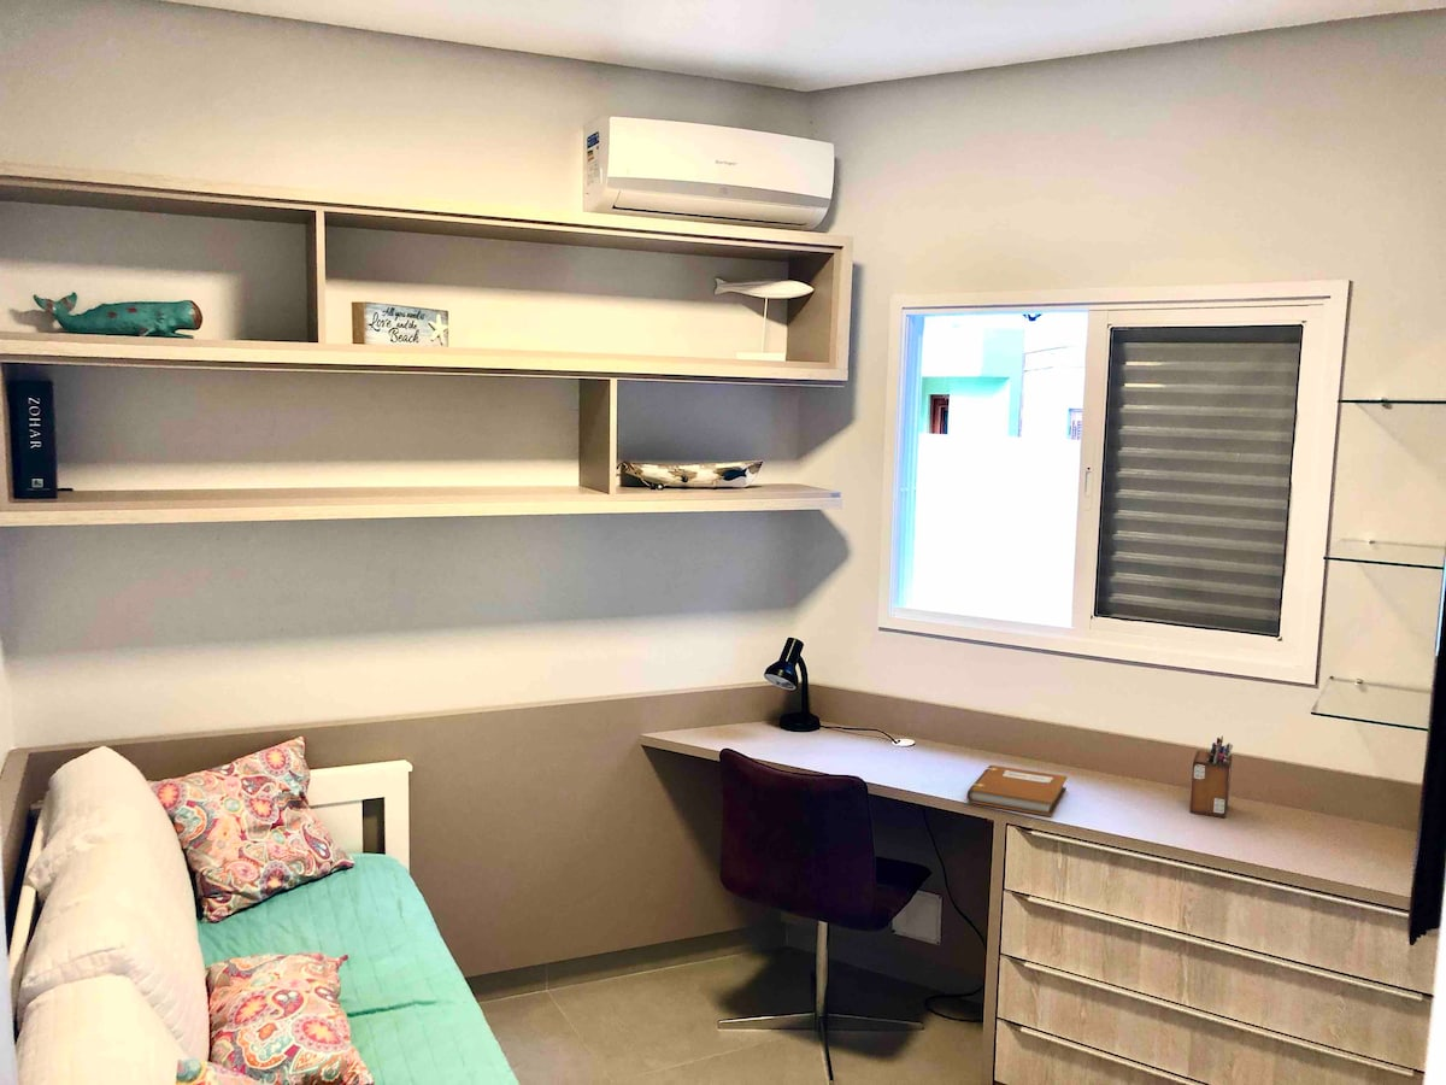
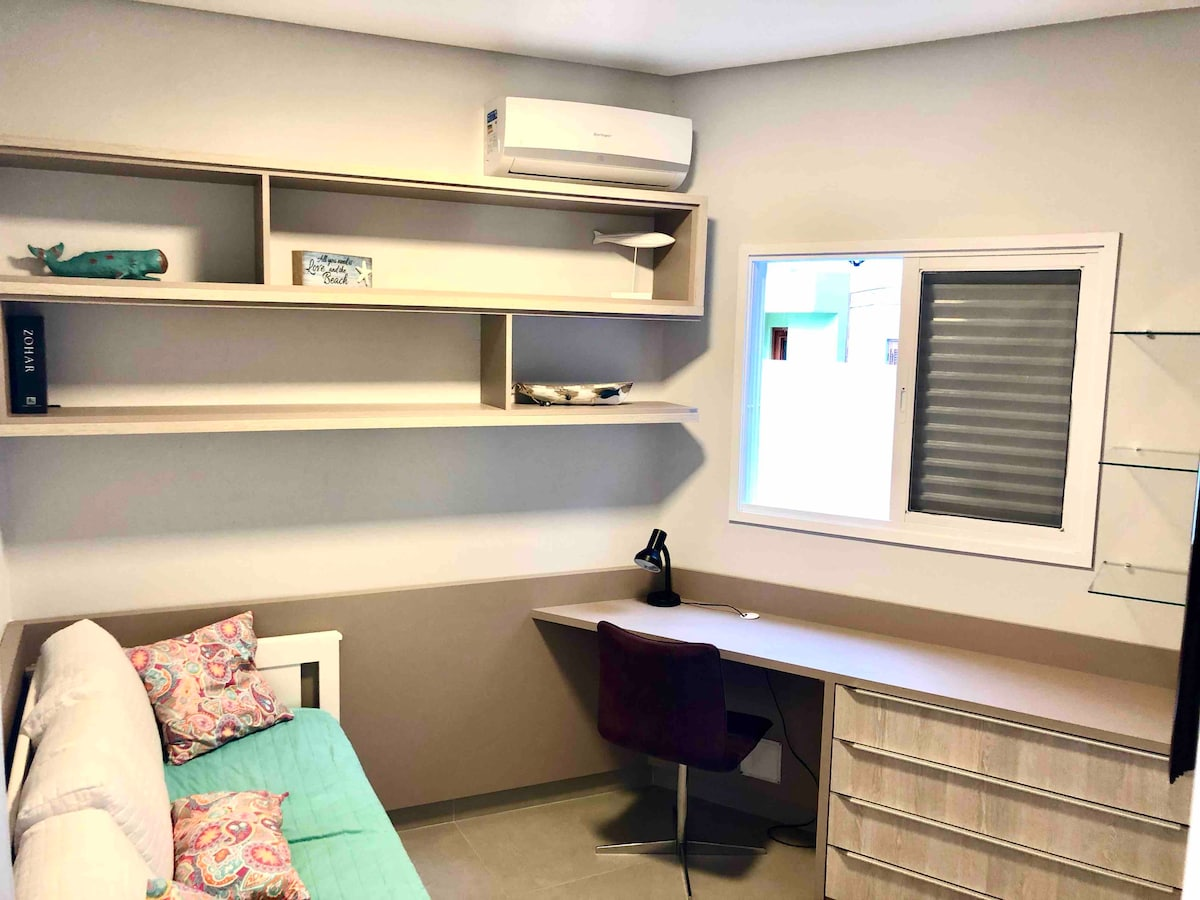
- notebook [965,764,1068,817]
- desk organizer [1188,735,1234,819]
